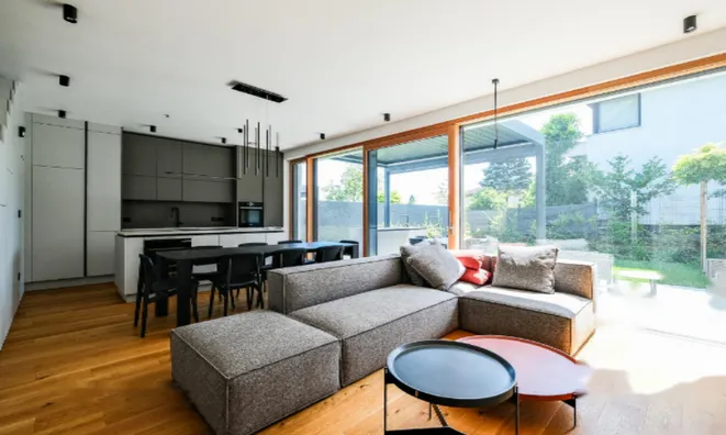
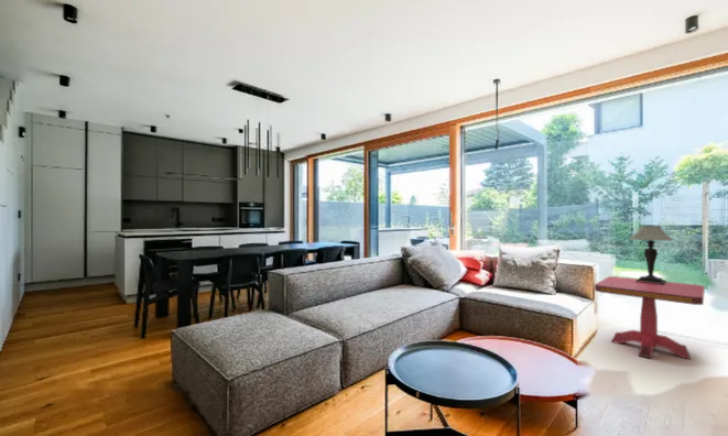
+ side table [594,275,706,360]
+ table lamp [628,225,674,285]
